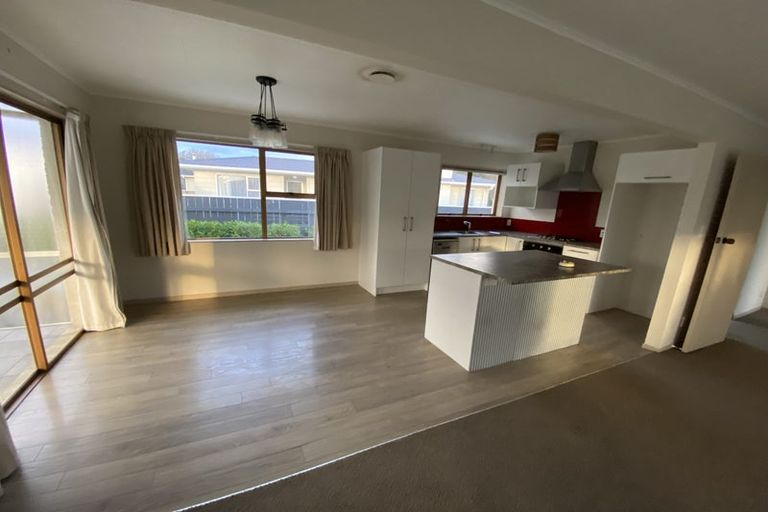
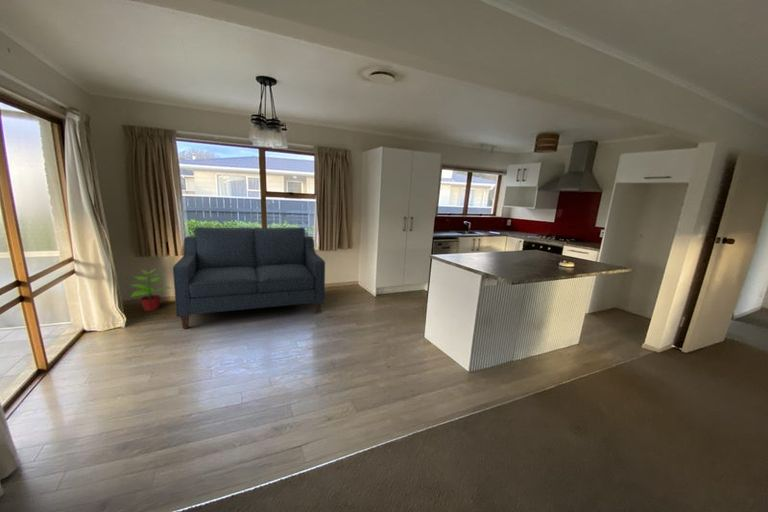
+ sofa [172,226,326,329]
+ potted plant [129,267,173,312]
